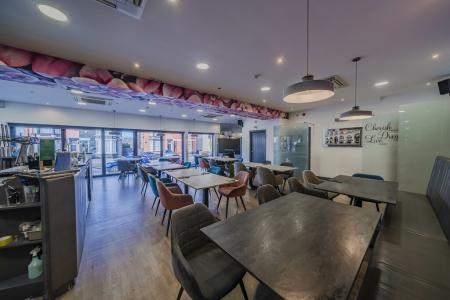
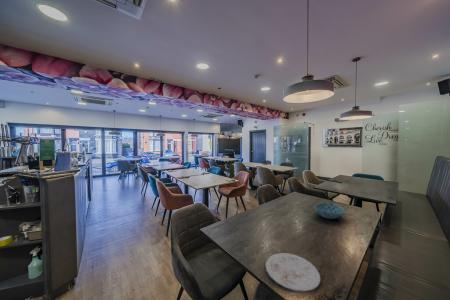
+ plate [265,252,322,292]
+ bowl [313,201,346,220]
